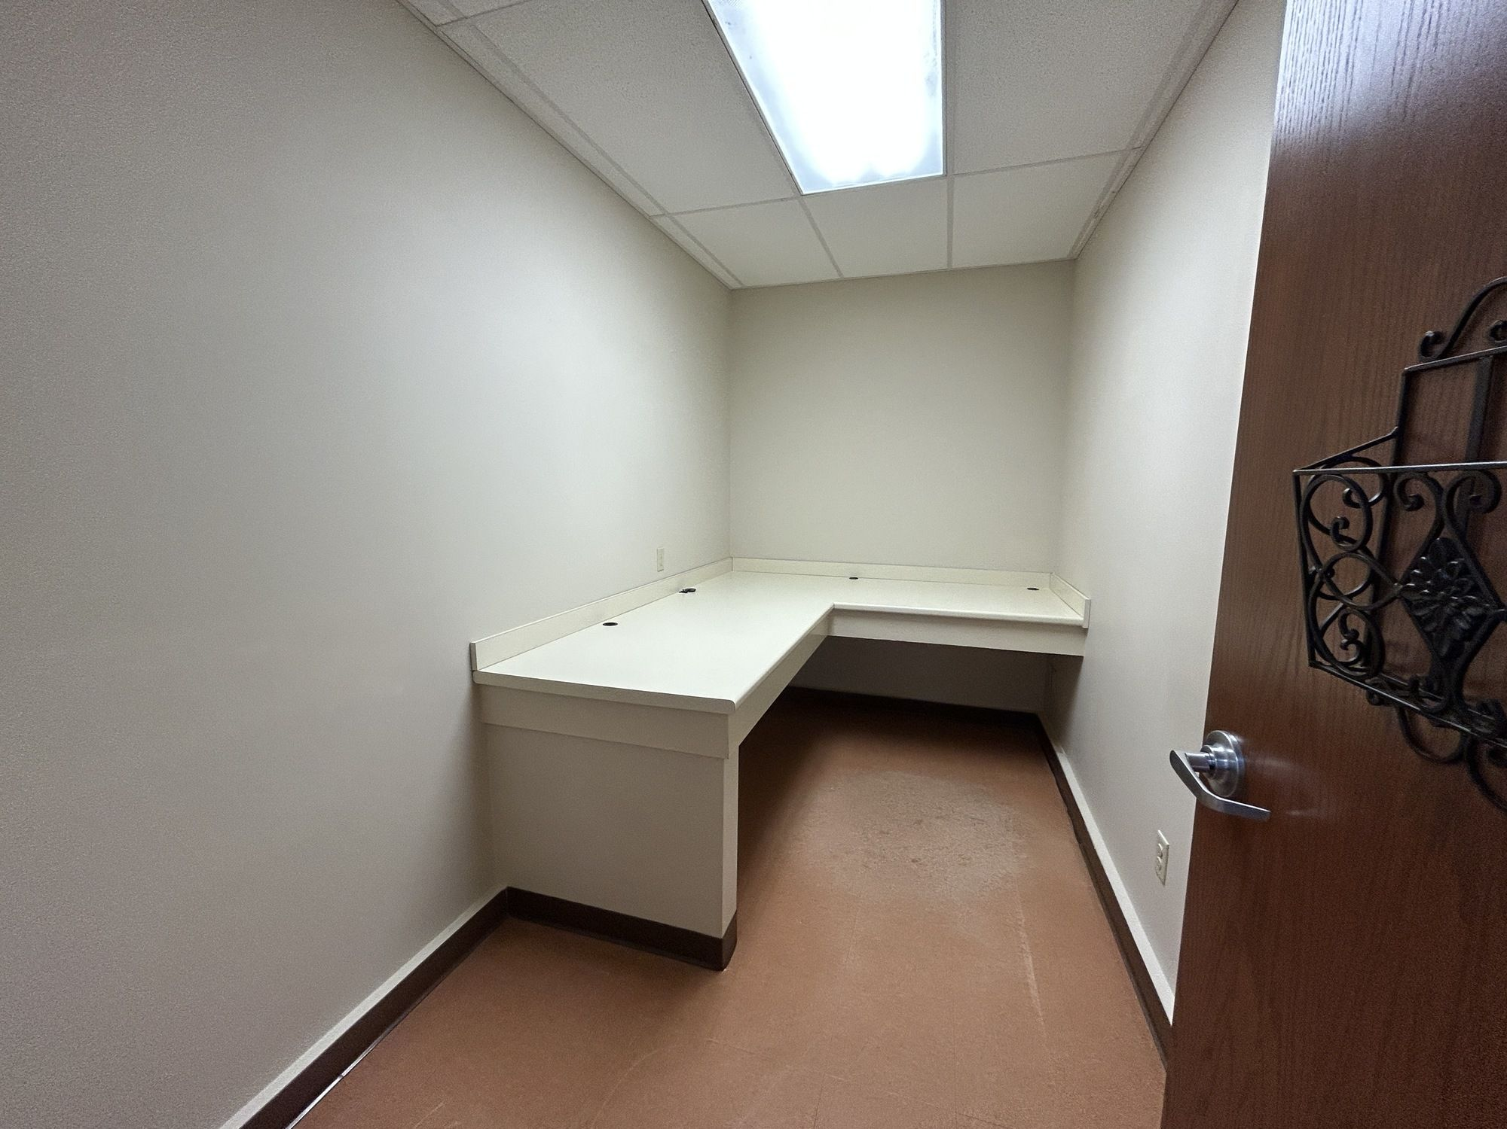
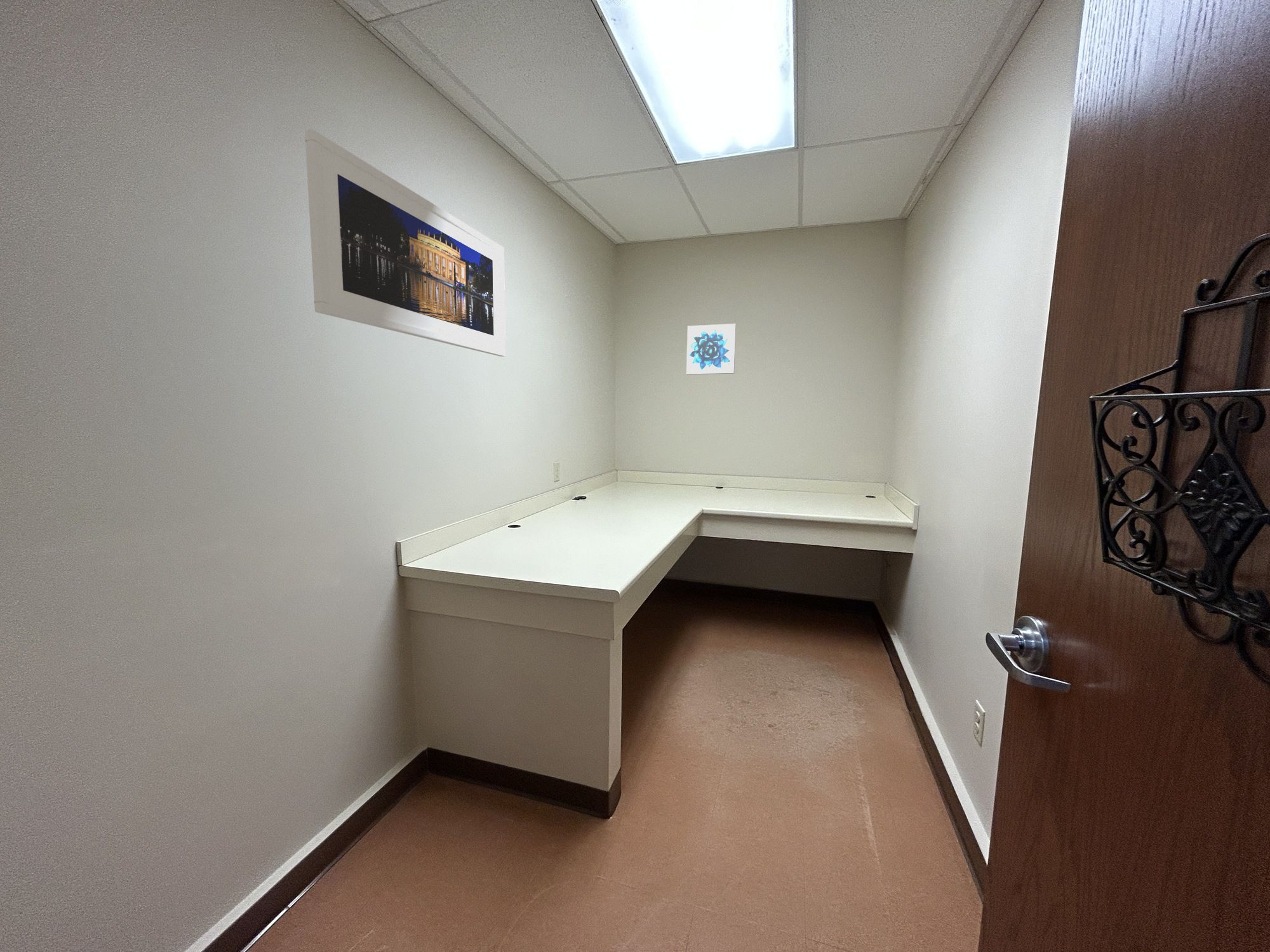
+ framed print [304,128,506,357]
+ wall art [686,323,737,375]
